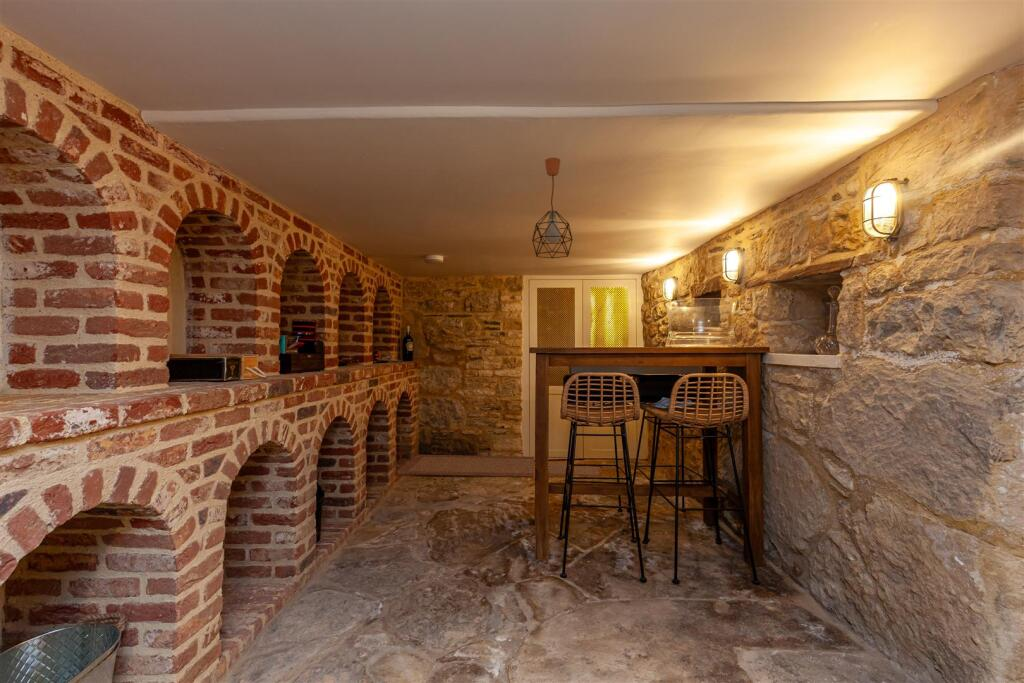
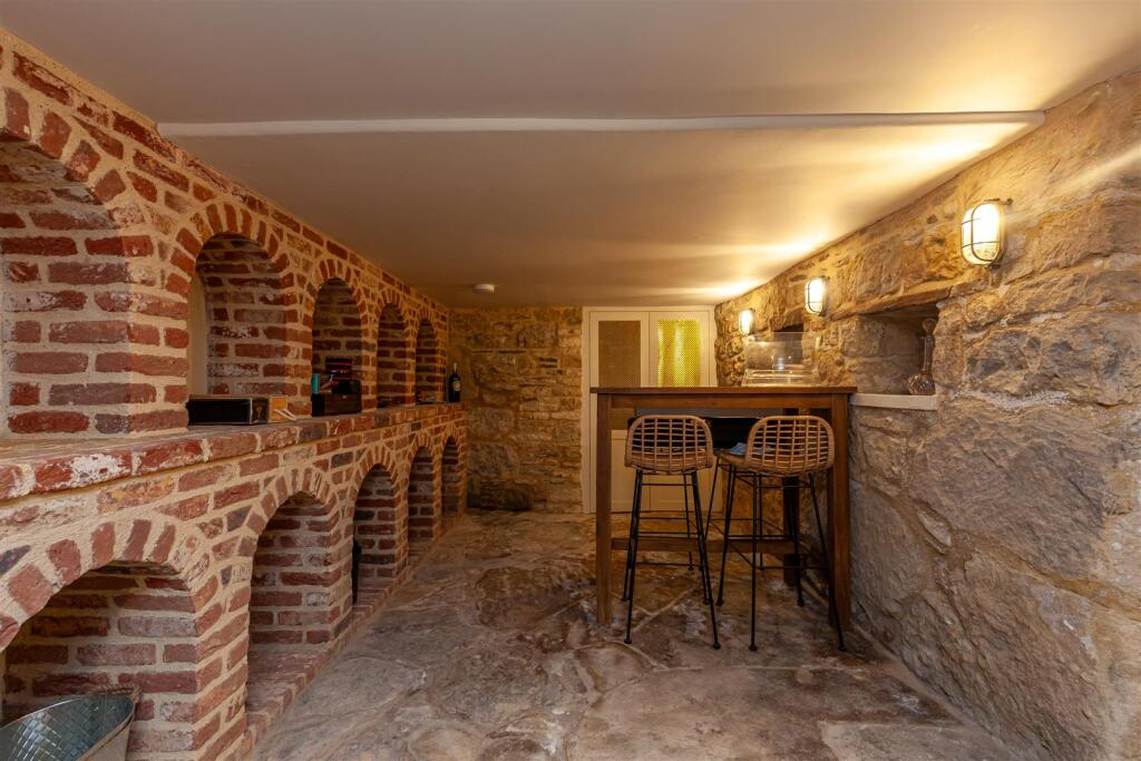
- pendant light [531,157,573,259]
- rug [395,454,606,478]
